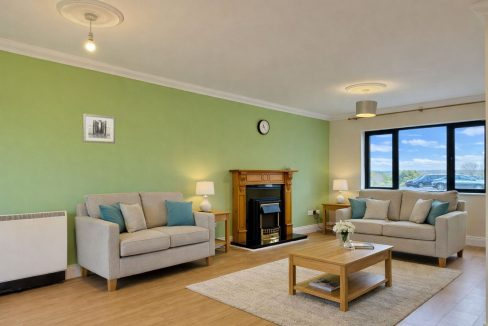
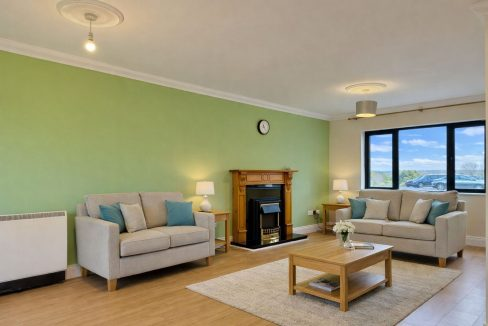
- wall art [82,113,116,144]
